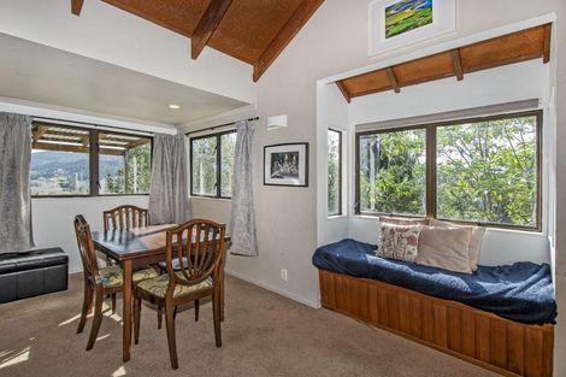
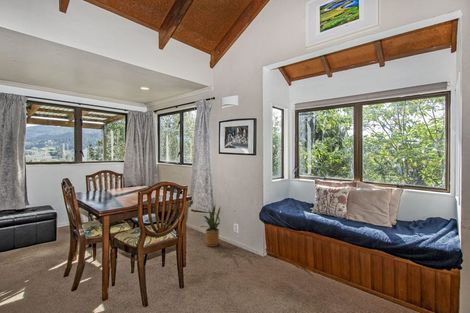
+ house plant [200,204,221,248]
